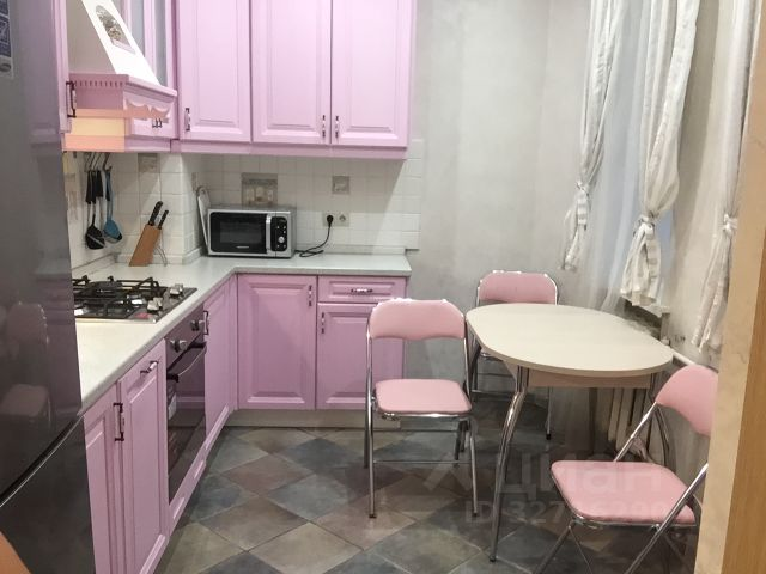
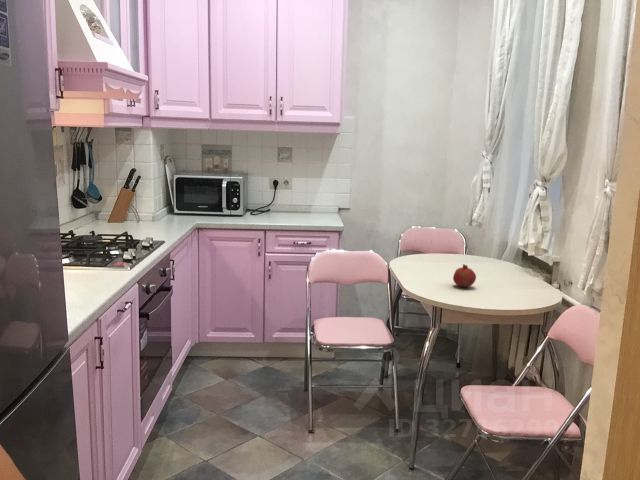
+ fruit [452,263,477,288]
